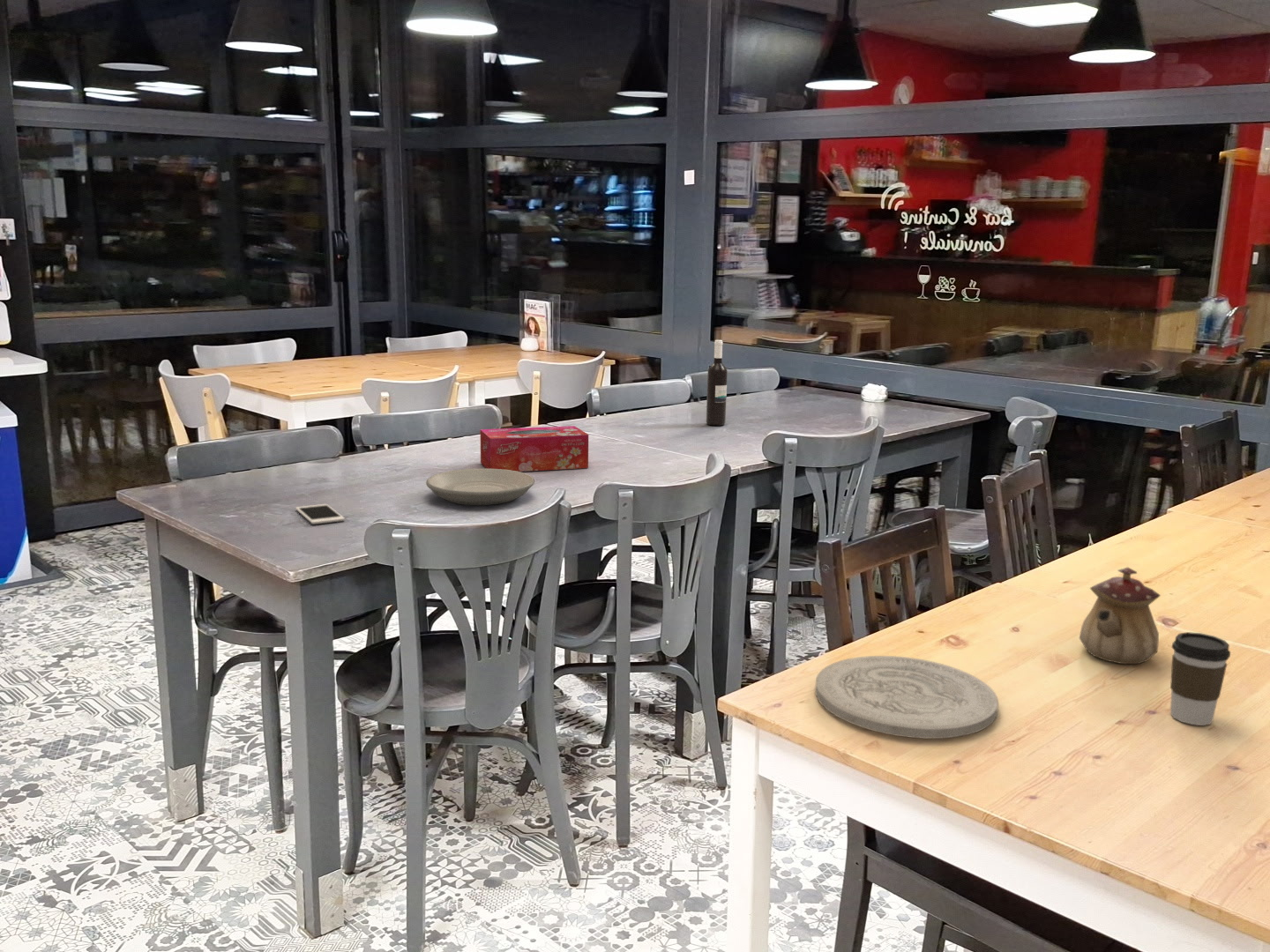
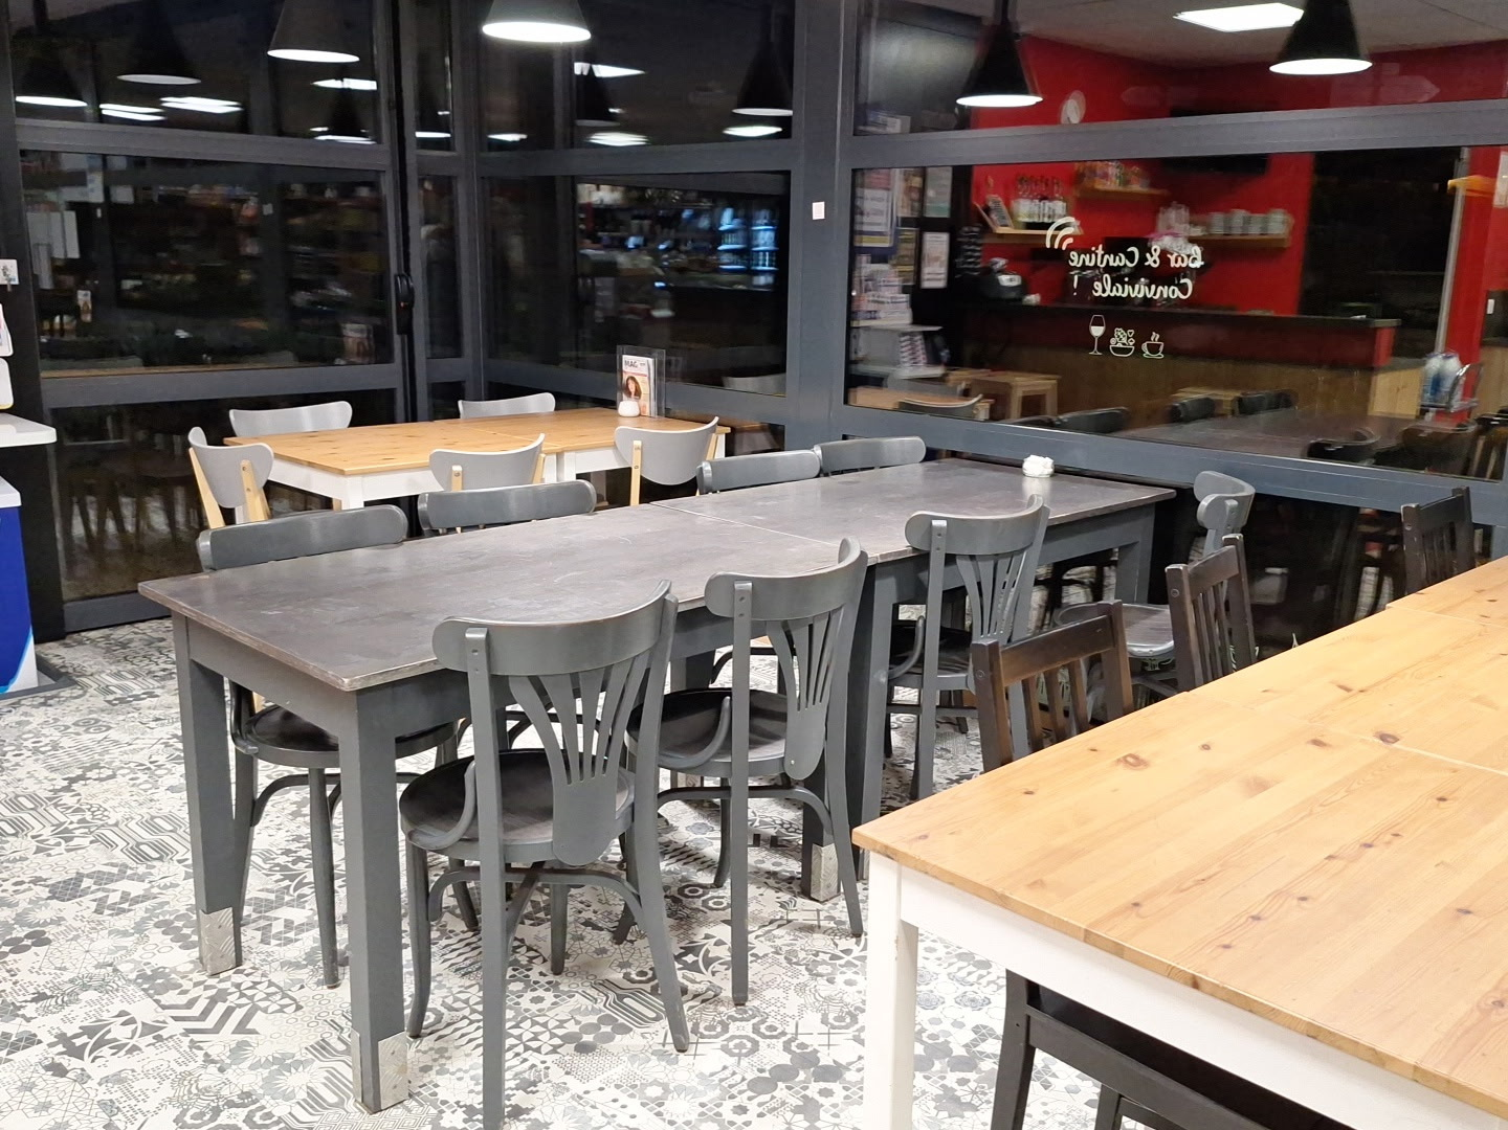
- wine bottle [706,339,728,427]
- coffee cup [1169,631,1231,726]
- tissue box [480,425,589,472]
- cell phone [295,503,346,525]
- plate [814,655,999,740]
- teapot [1079,566,1162,665]
- plate [425,468,535,506]
